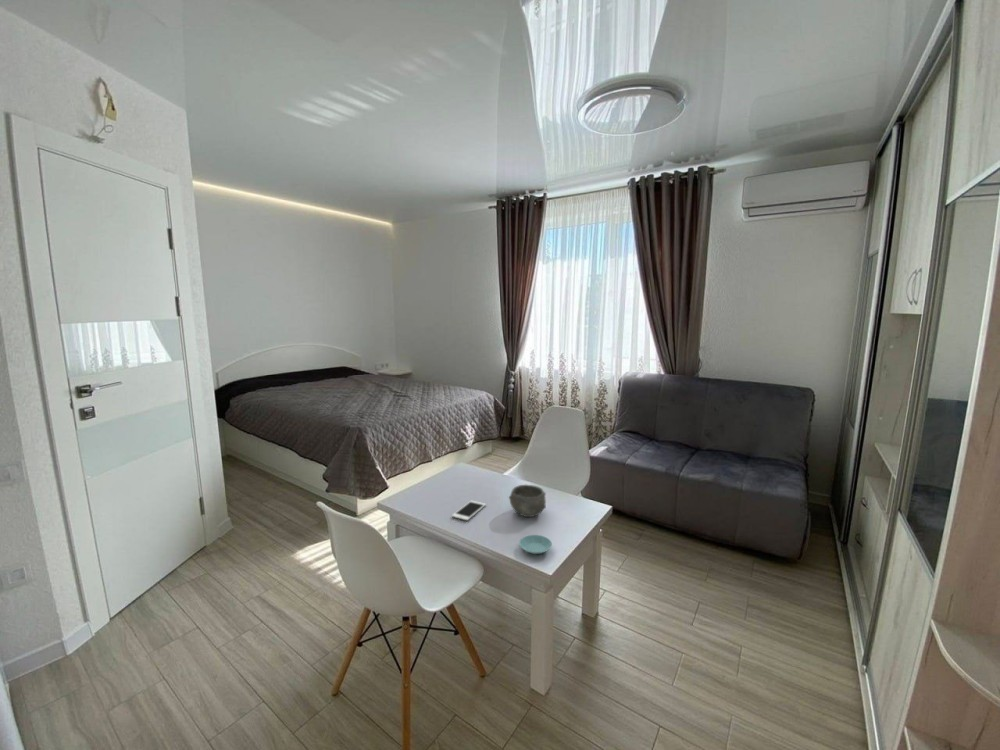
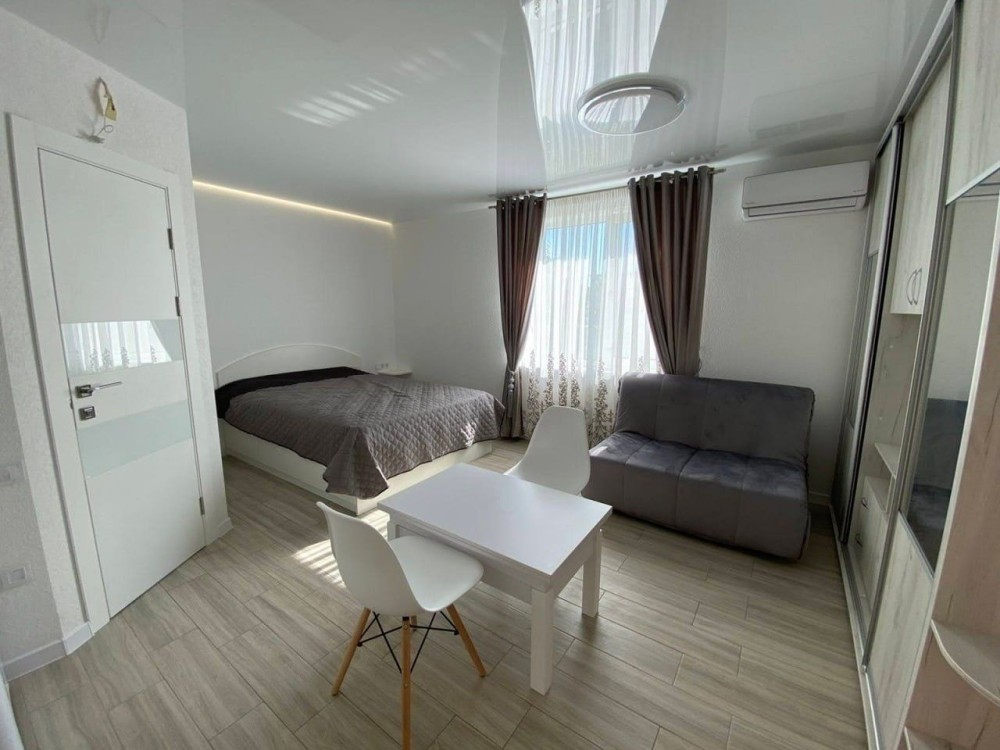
- bowl [508,484,547,518]
- saucer [518,534,553,555]
- cell phone [451,500,487,521]
